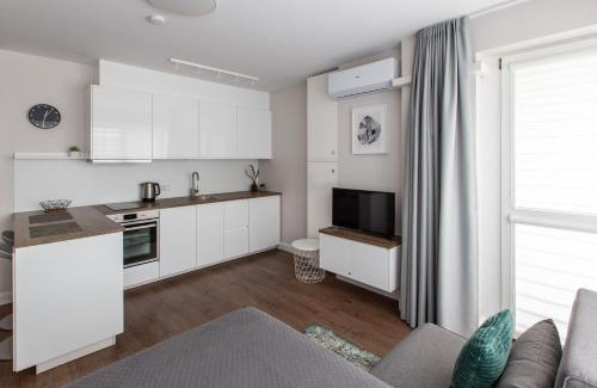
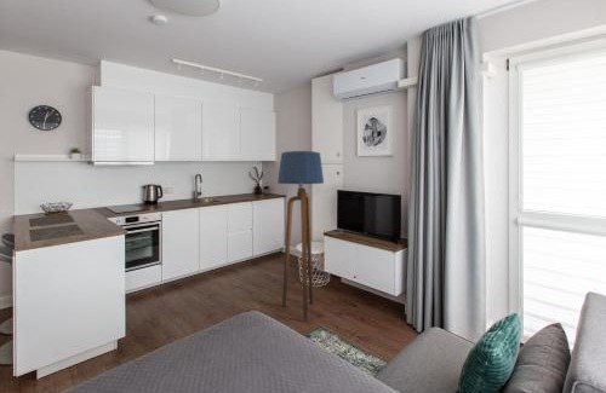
+ floor lamp [276,150,325,320]
